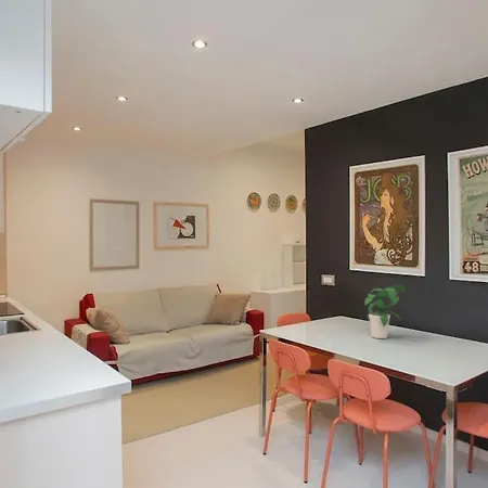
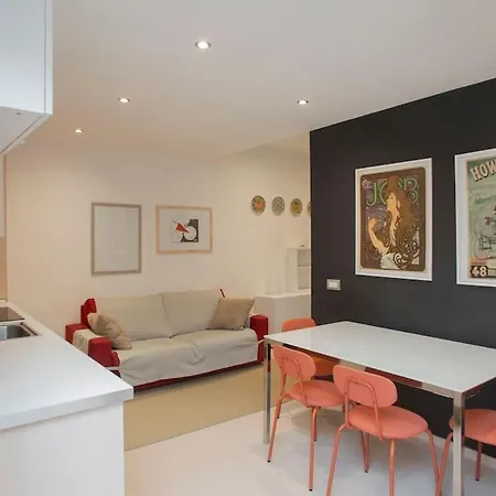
- potted plant [364,283,407,339]
